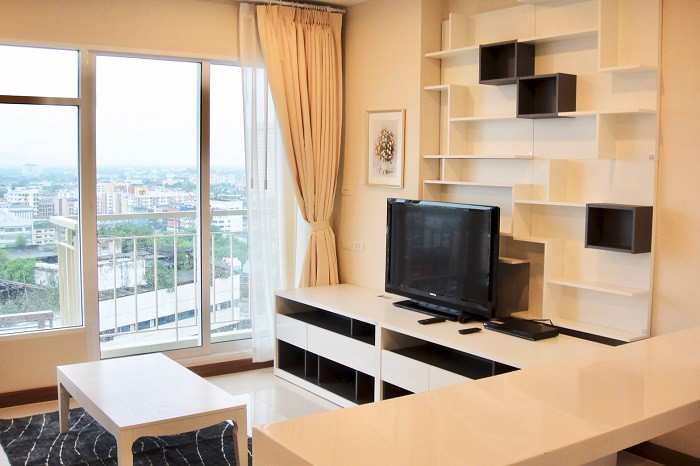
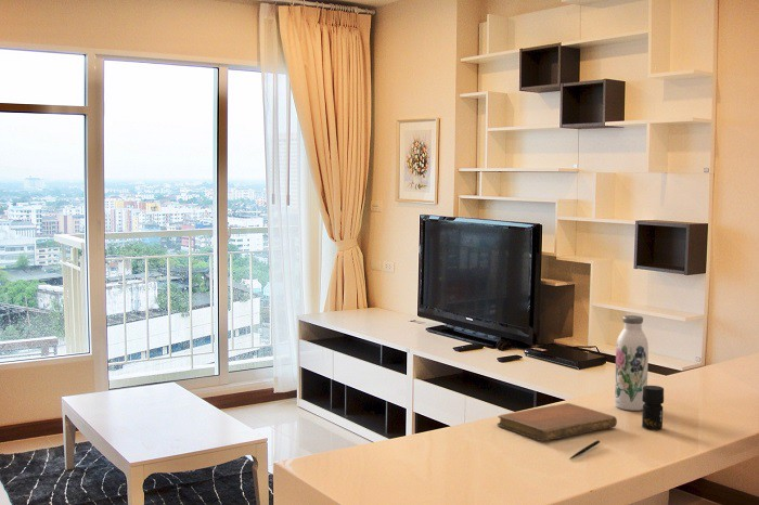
+ jar [641,385,665,431]
+ notebook [497,402,618,442]
+ water bottle [614,314,649,412]
+ pen [568,439,601,461]
